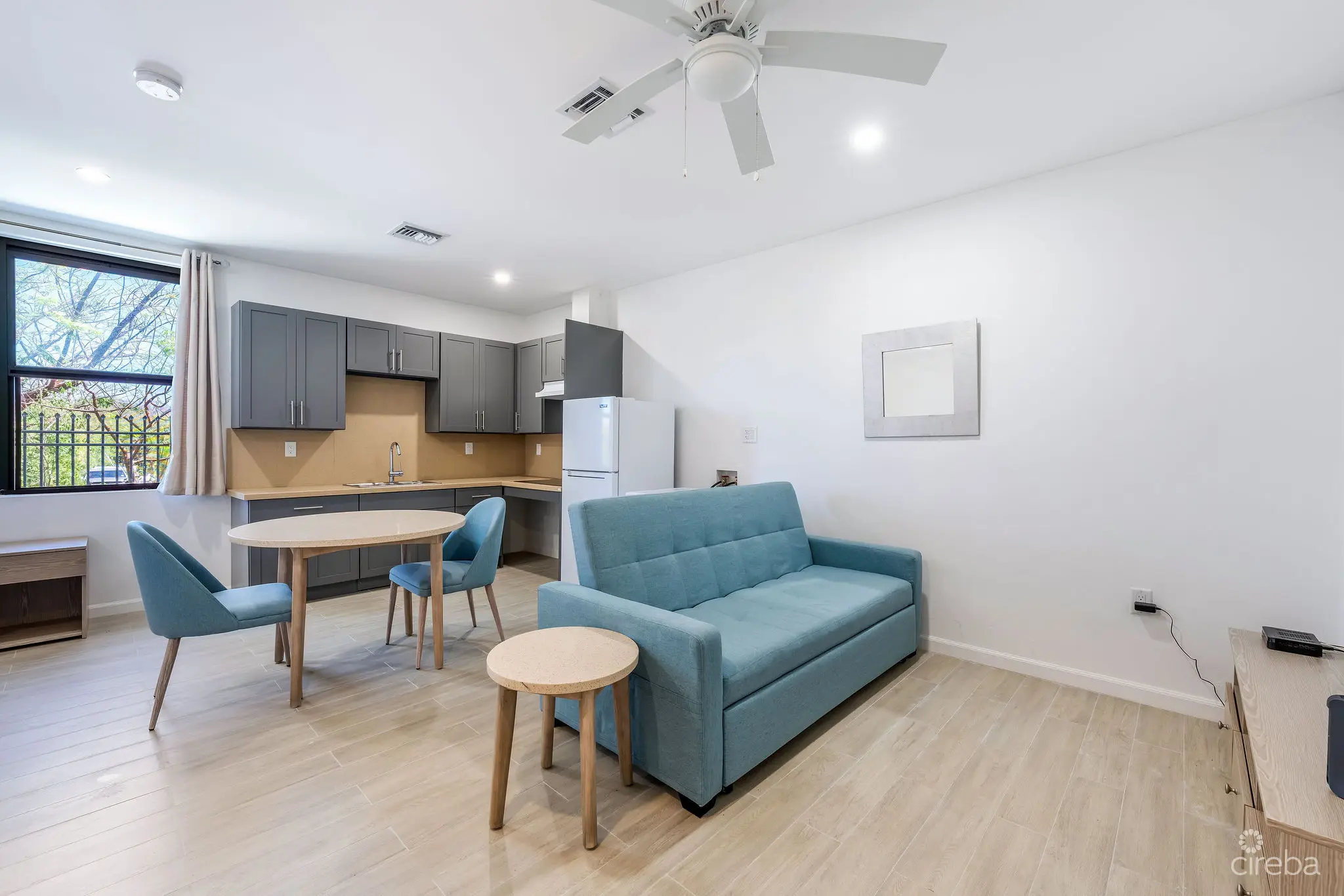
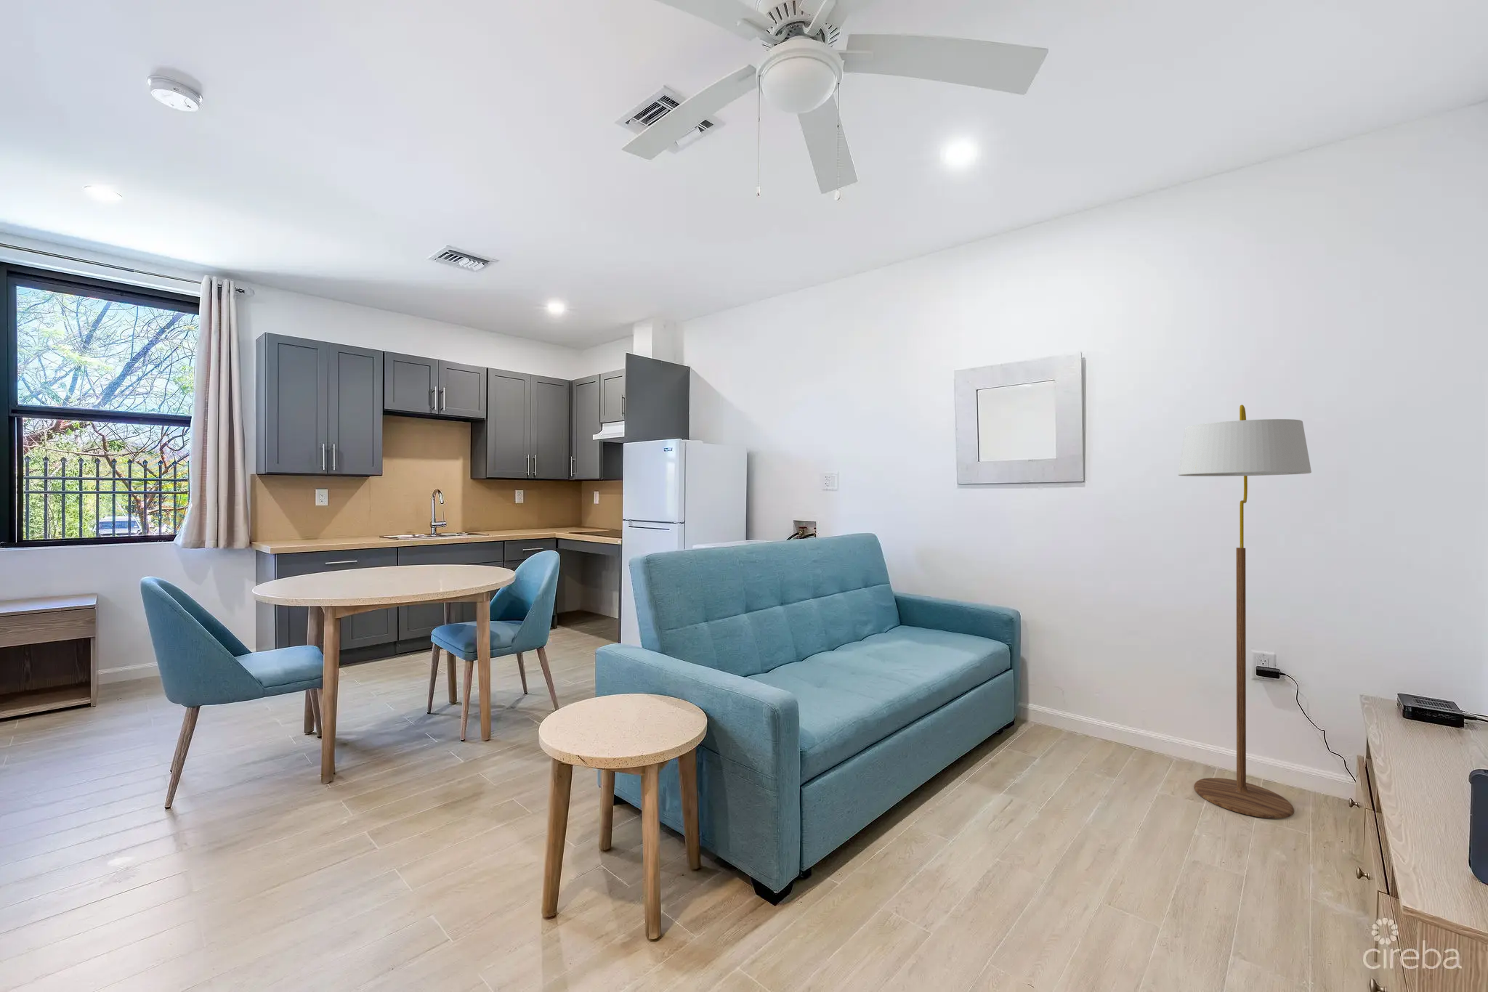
+ floor lamp [1177,404,1312,819]
